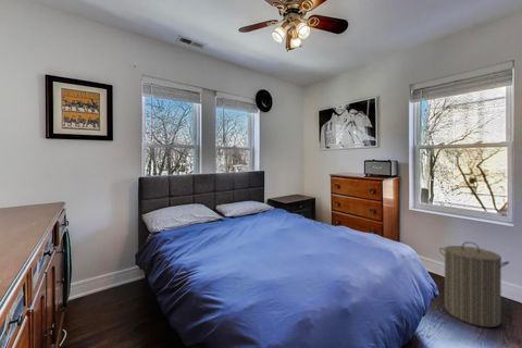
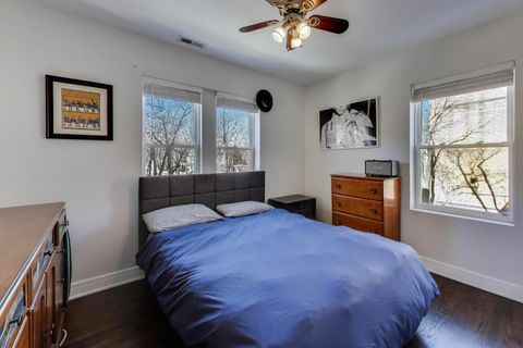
- laundry hamper [438,240,510,328]
